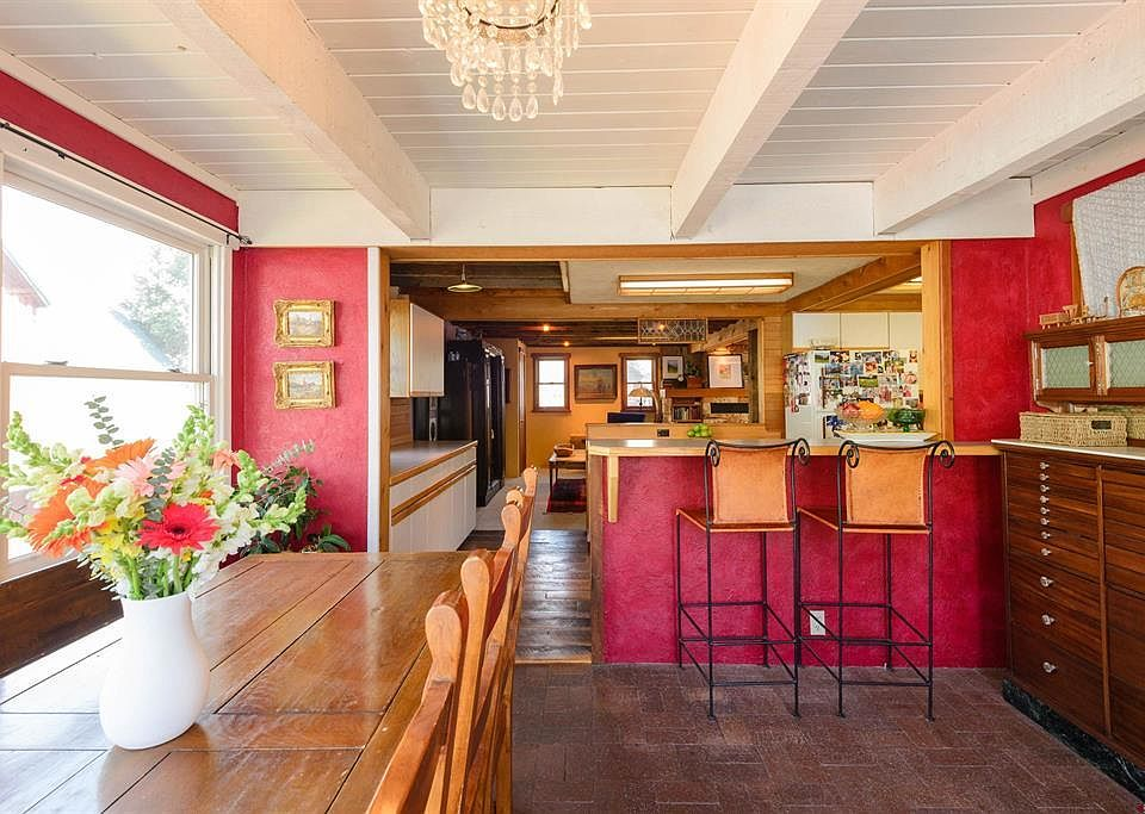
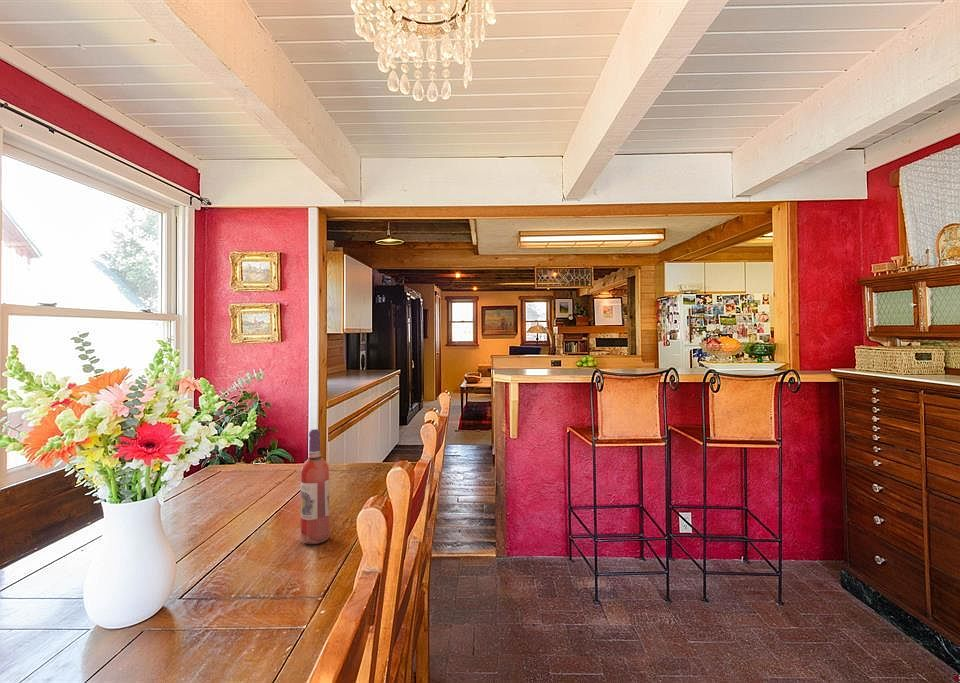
+ wine bottle [300,428,331,545]
